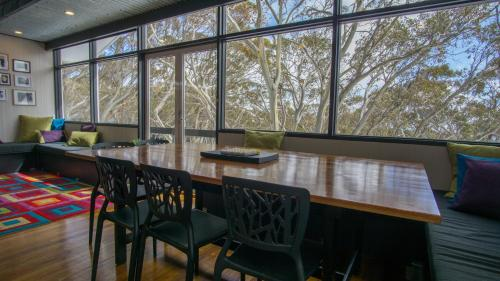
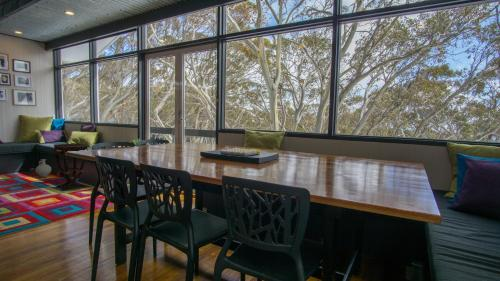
+ ceramic jug [34,158,52,178]
+ side table [53,142,89,191]
